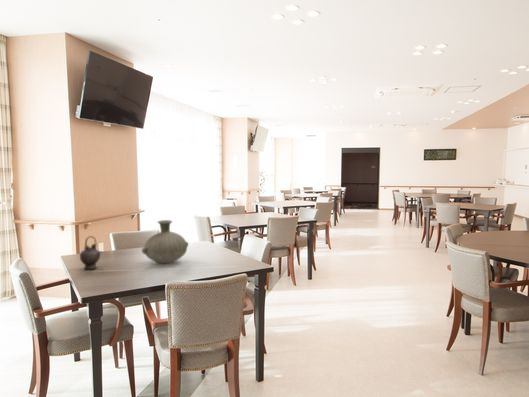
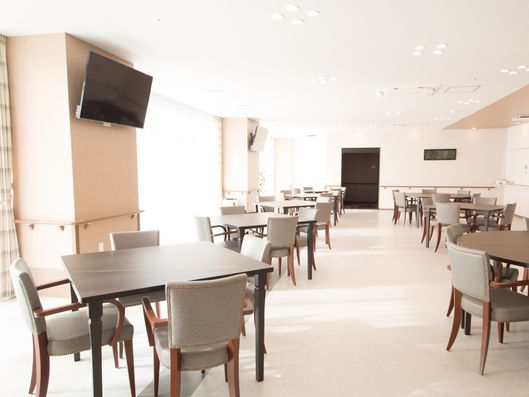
- vase [141,219,189,265]
- teapot [79,235,103,270]
